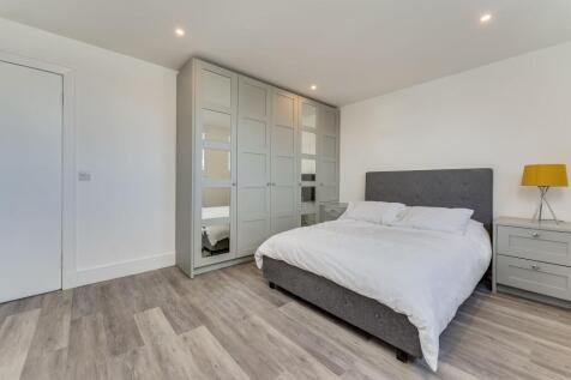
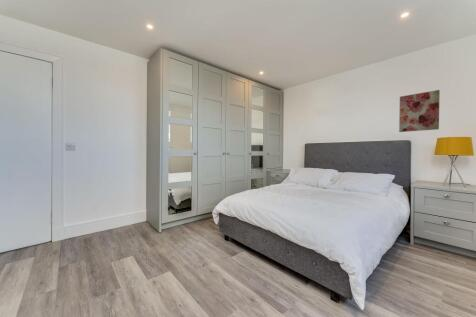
+ wall art [398,89,441,133]
